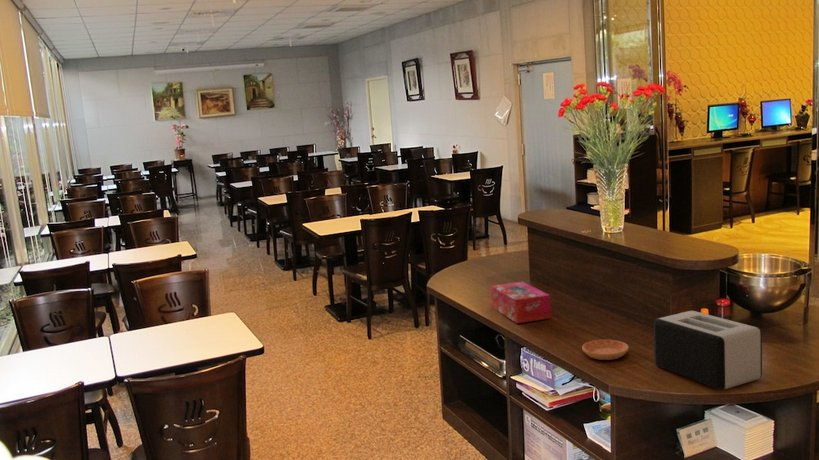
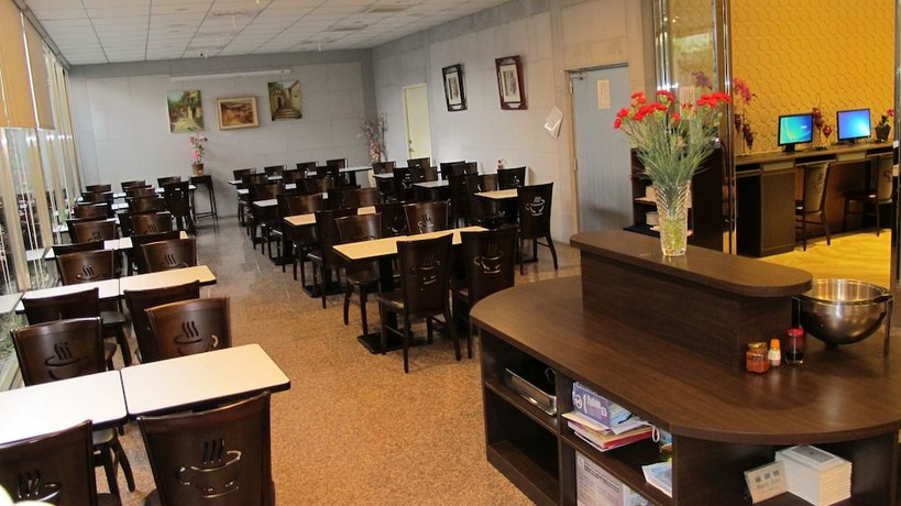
- tissue box [490,281,552,324]
- saucer [581,339,630,361]
- toaster [653,310,763,391]
